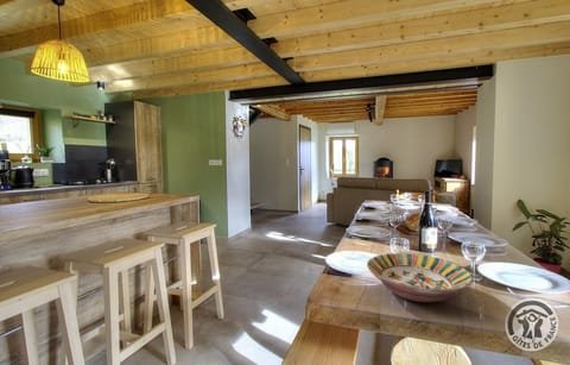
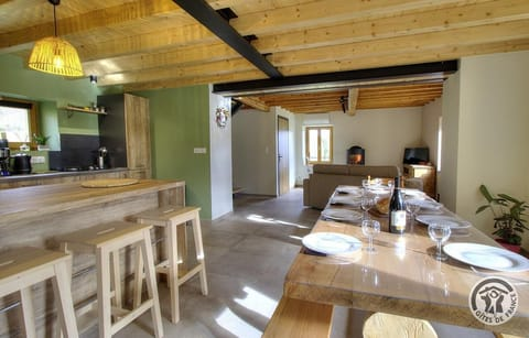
- serving bowl [366,252,475,303]
